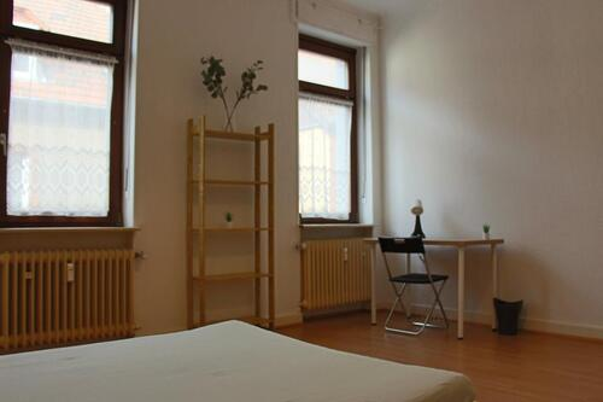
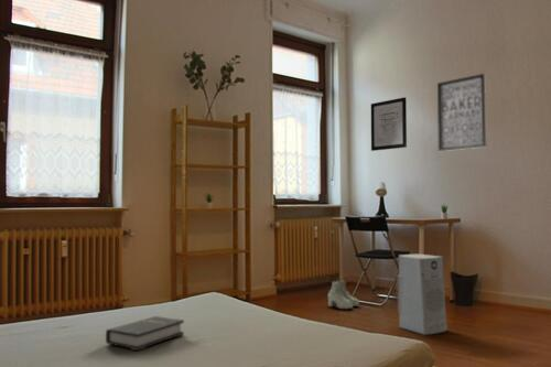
+ hardback book [105,315,185,352]
+ wall art [370,96,408,152]
+ air purifier [397,253,449,336]
+ boots [327,279,360,310]
+ wall art [436,73,487,152]
